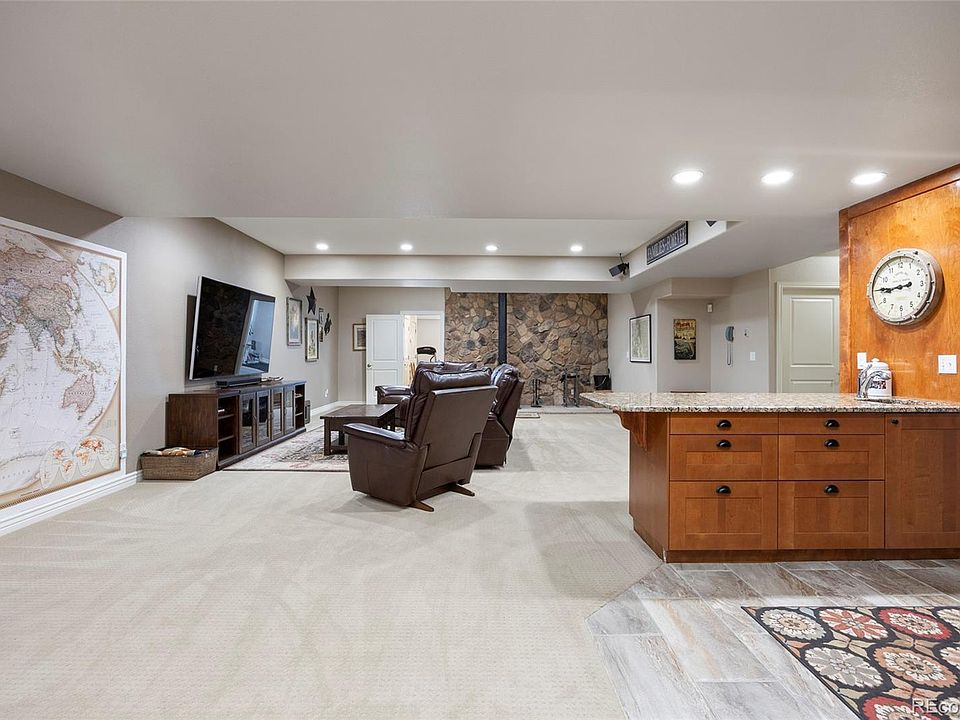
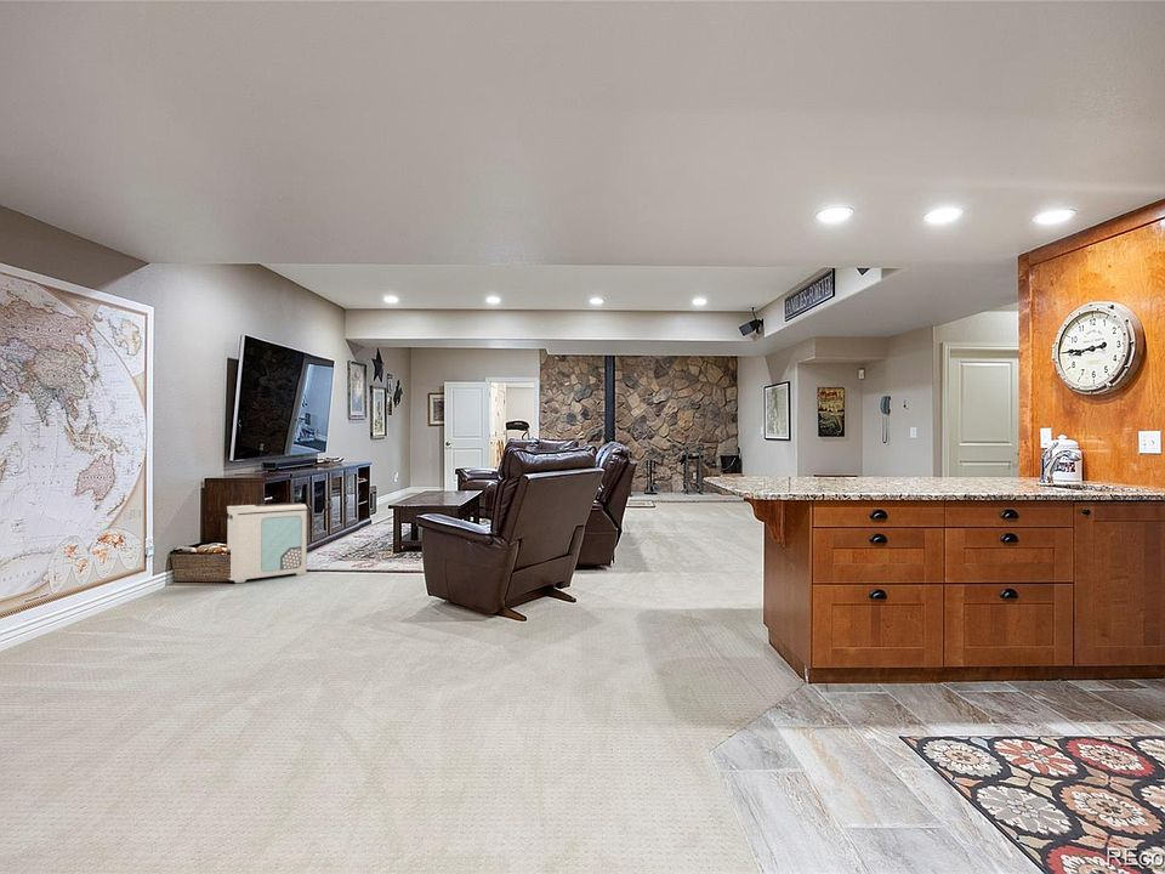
+ air purifier [226,501,308,584]
